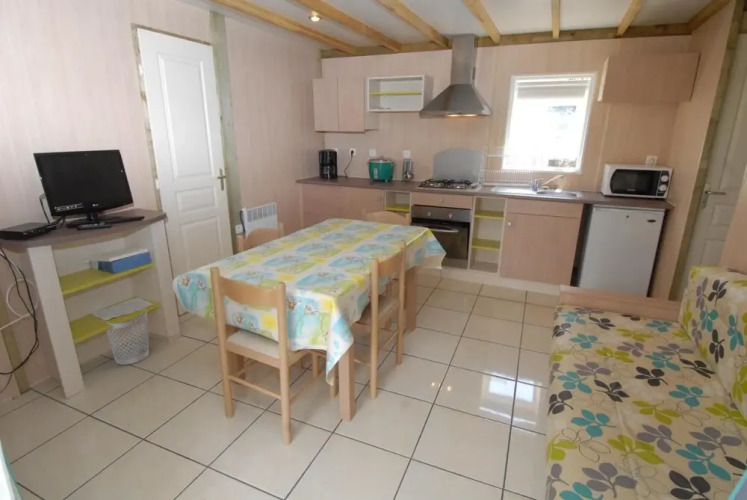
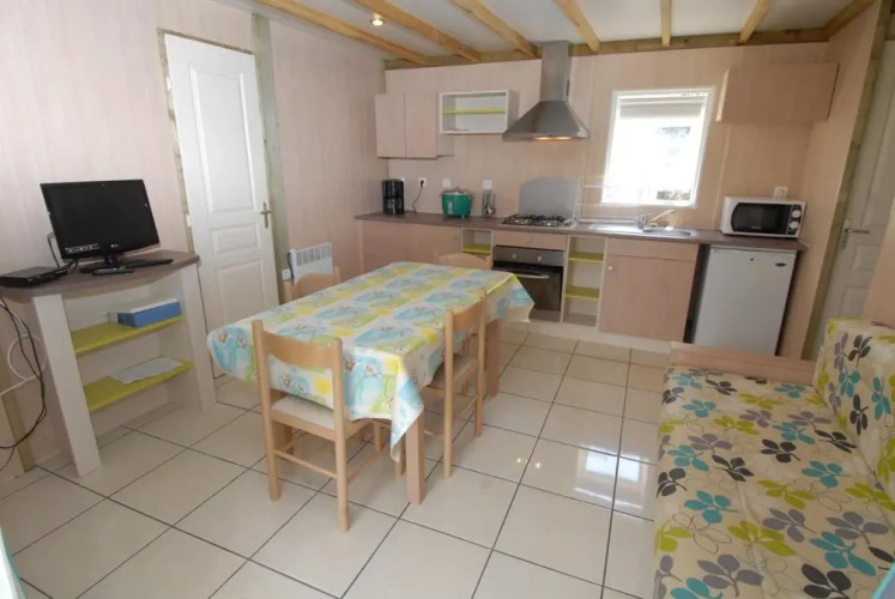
- wastebasket [104,310,150,366]
